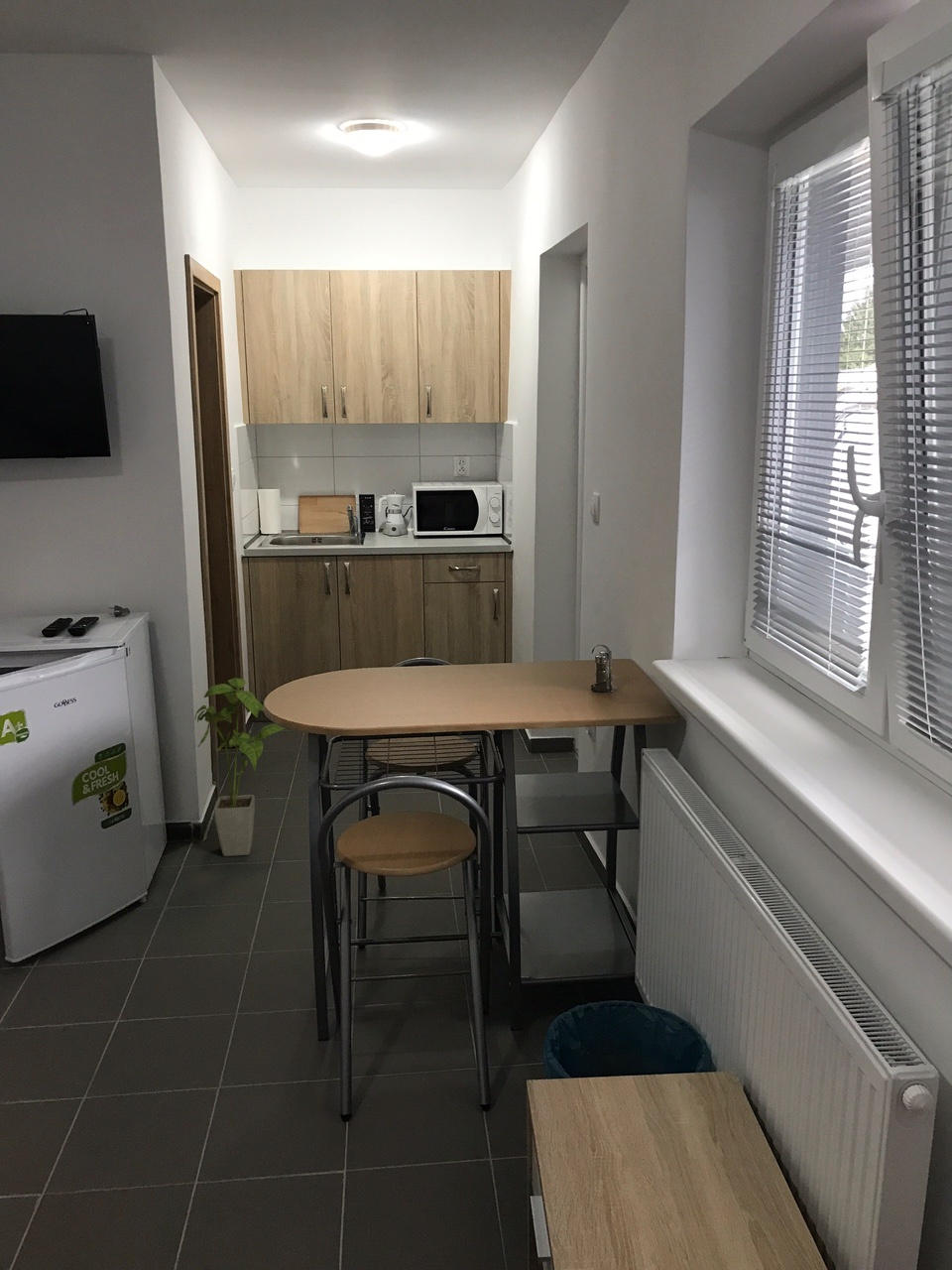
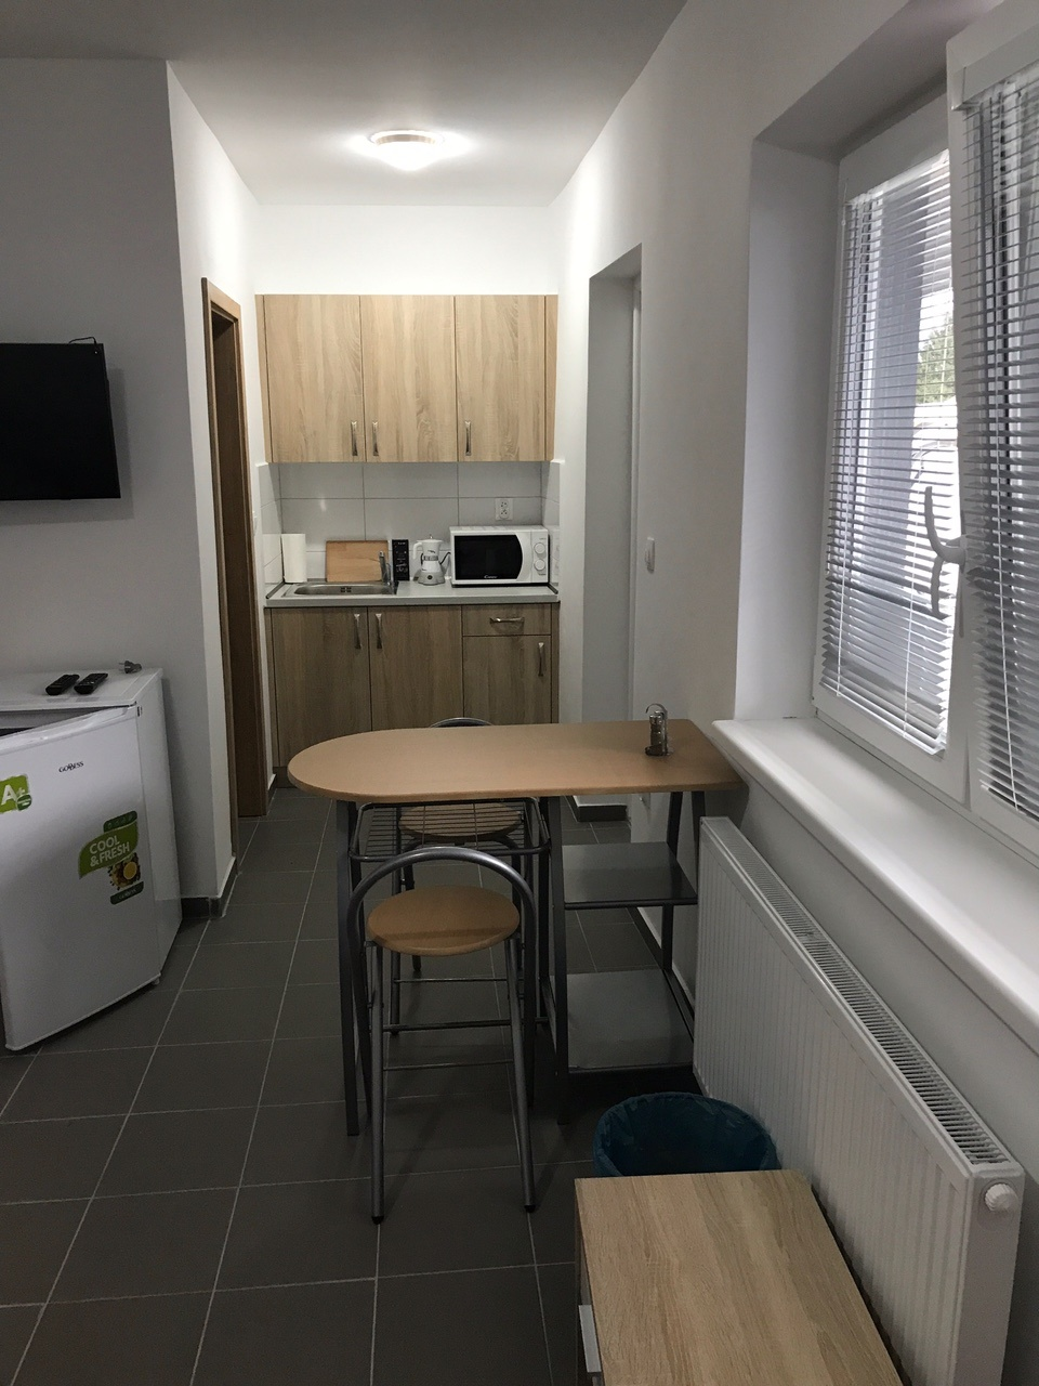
- house plant [194,678,286,857]
